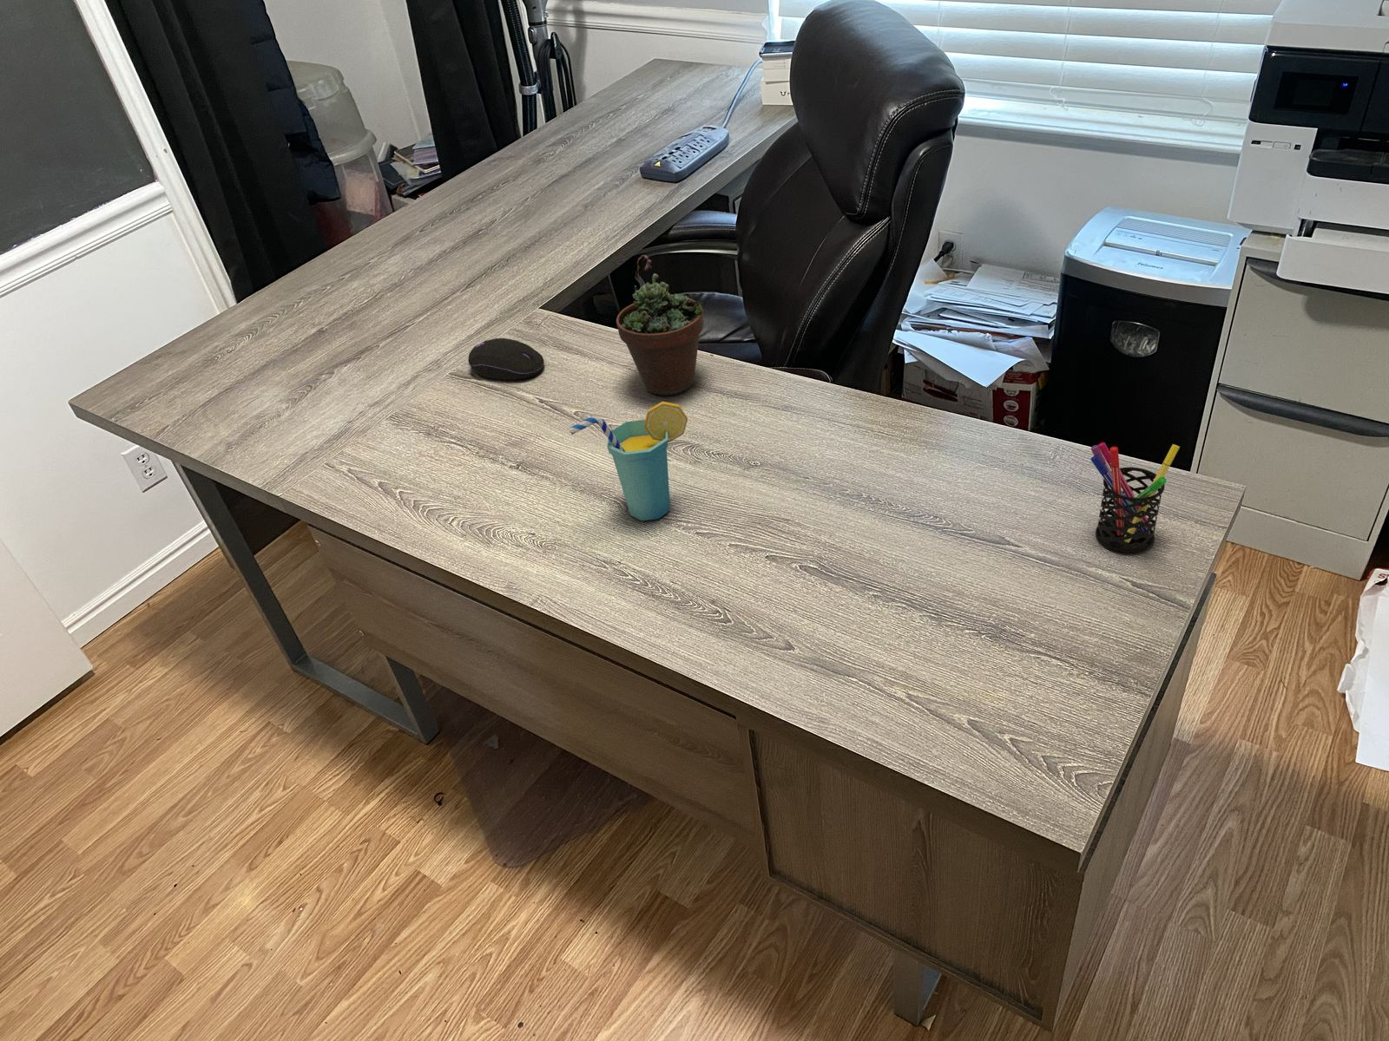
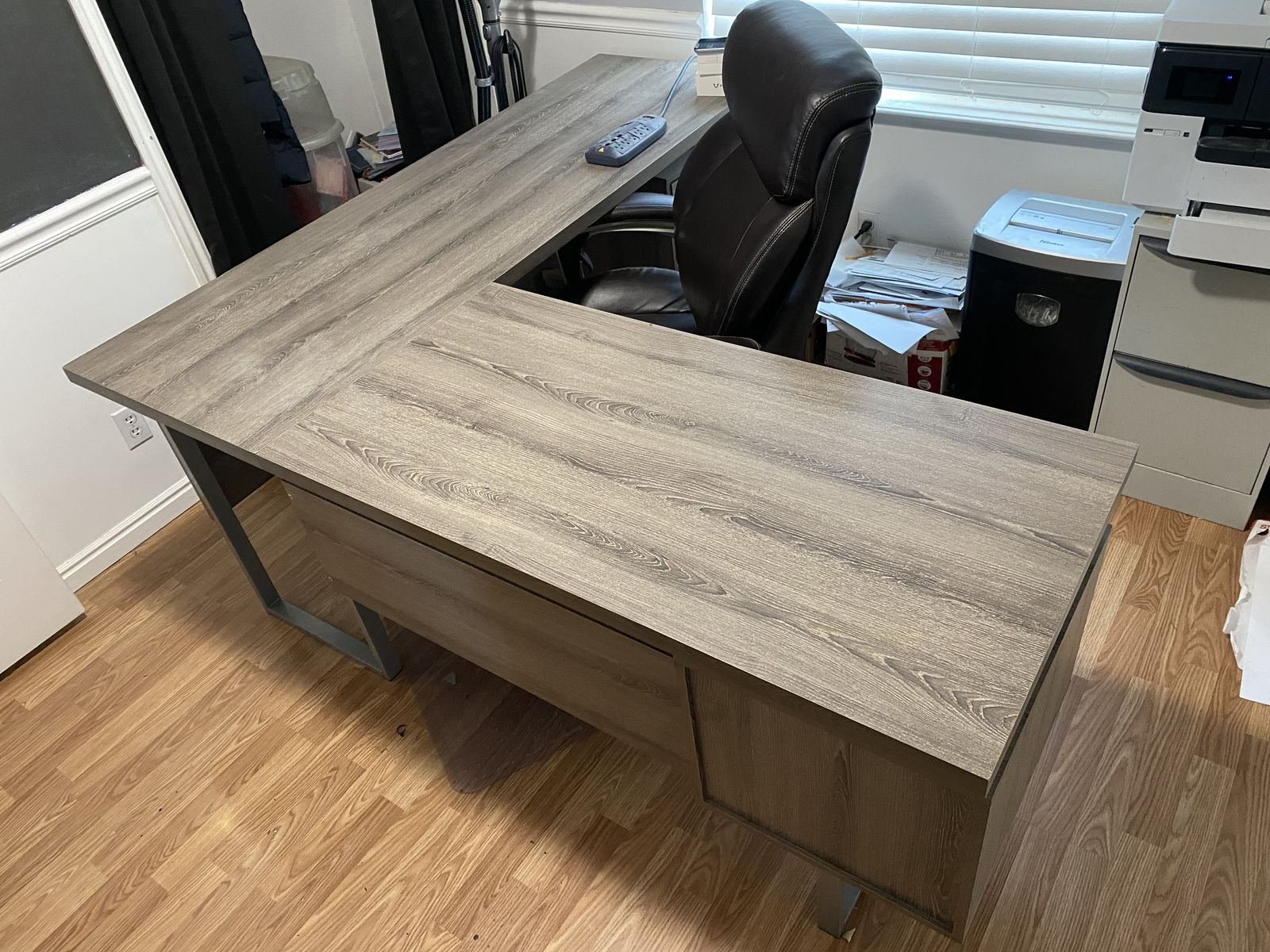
- computer mouse [467,338,545,381]
- succulent plant [616,254,704,397]
- cup [568,401,688,522]
- pen holder [1090,442,1180,553]
